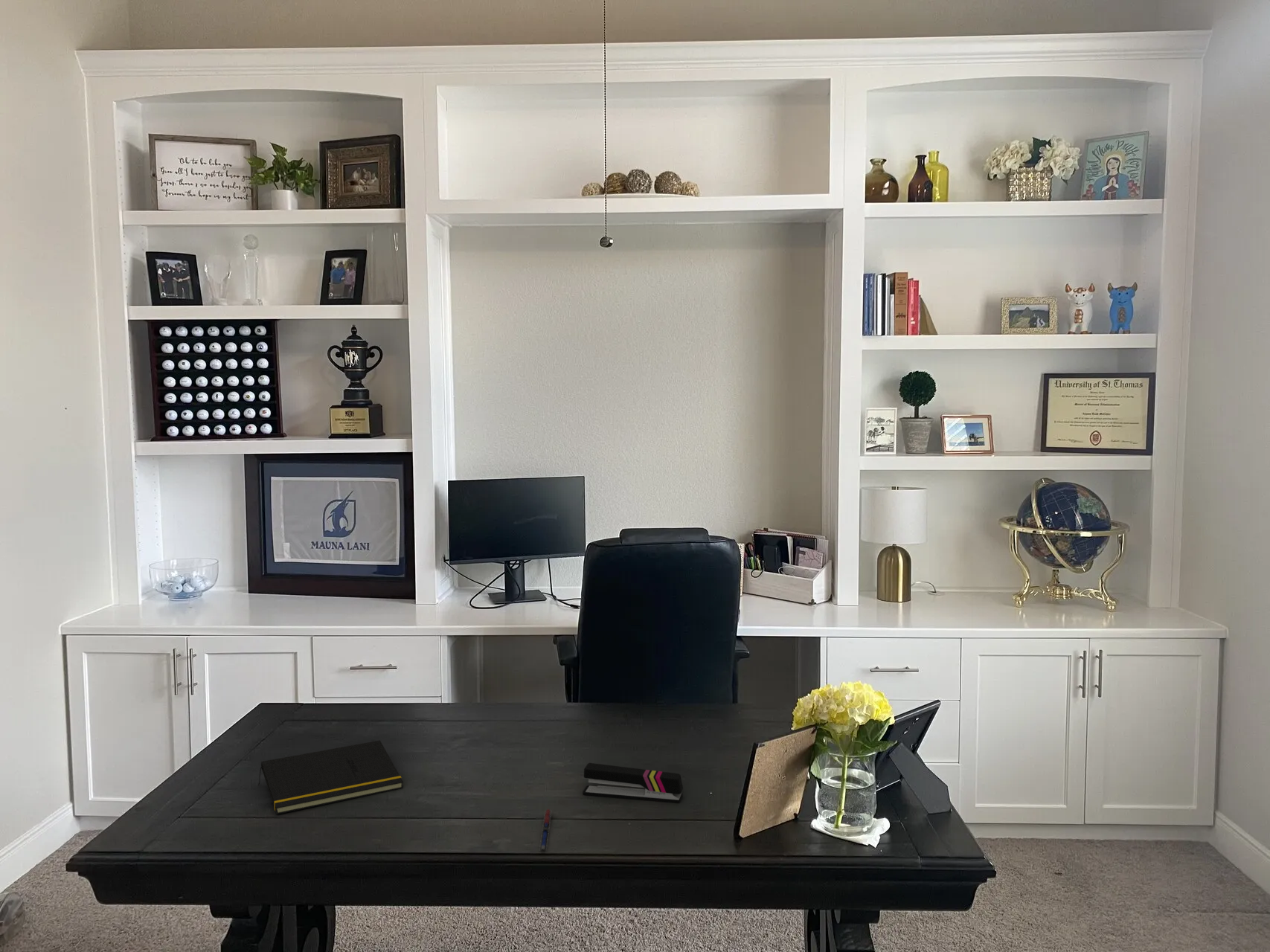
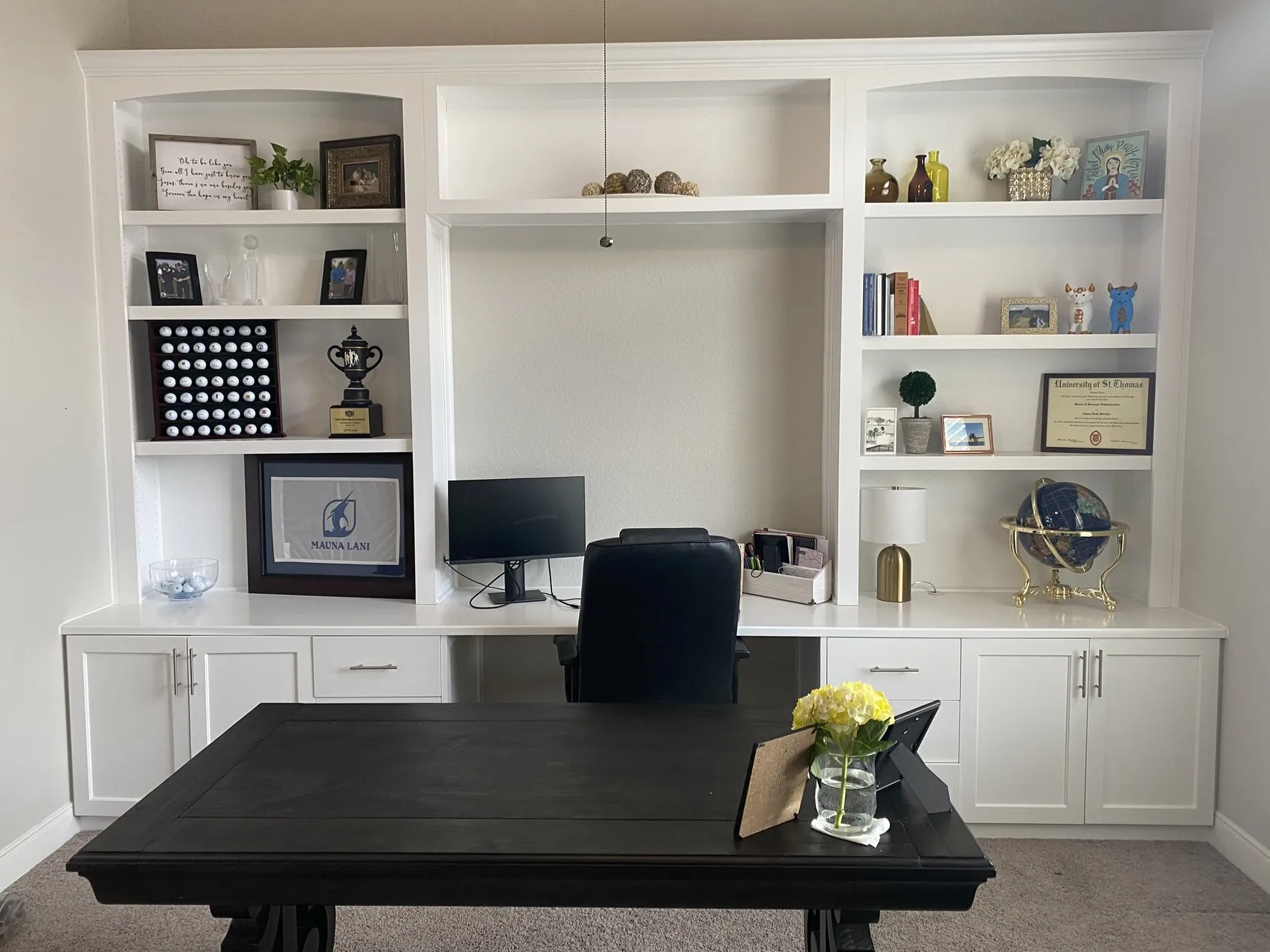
- stapler [582,762,684,804]
- notepad [257,740,404,815]
- pen [539,808,552,852]
